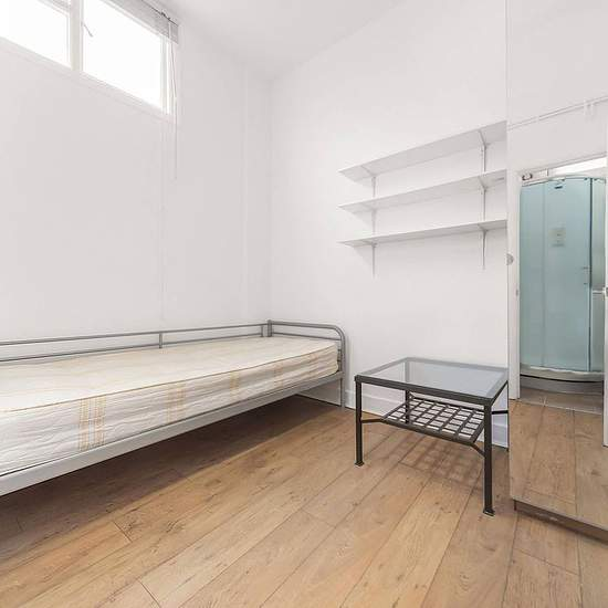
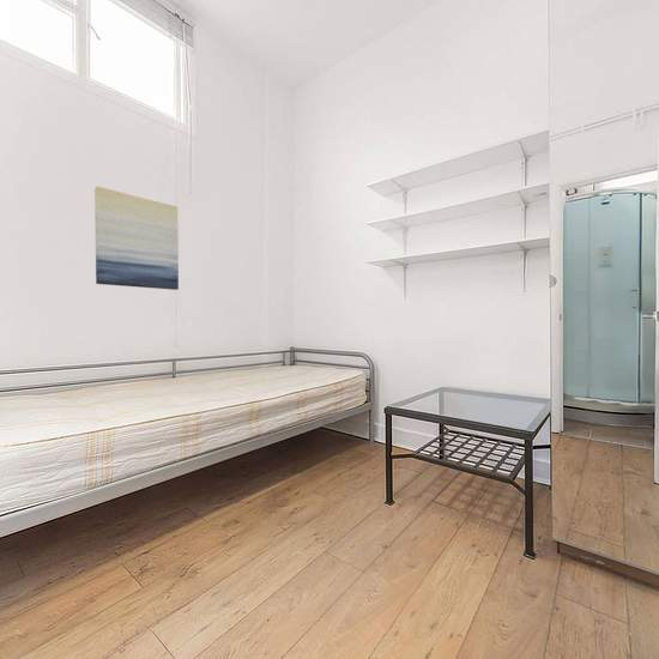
+ wall art [93,185,180,291]
